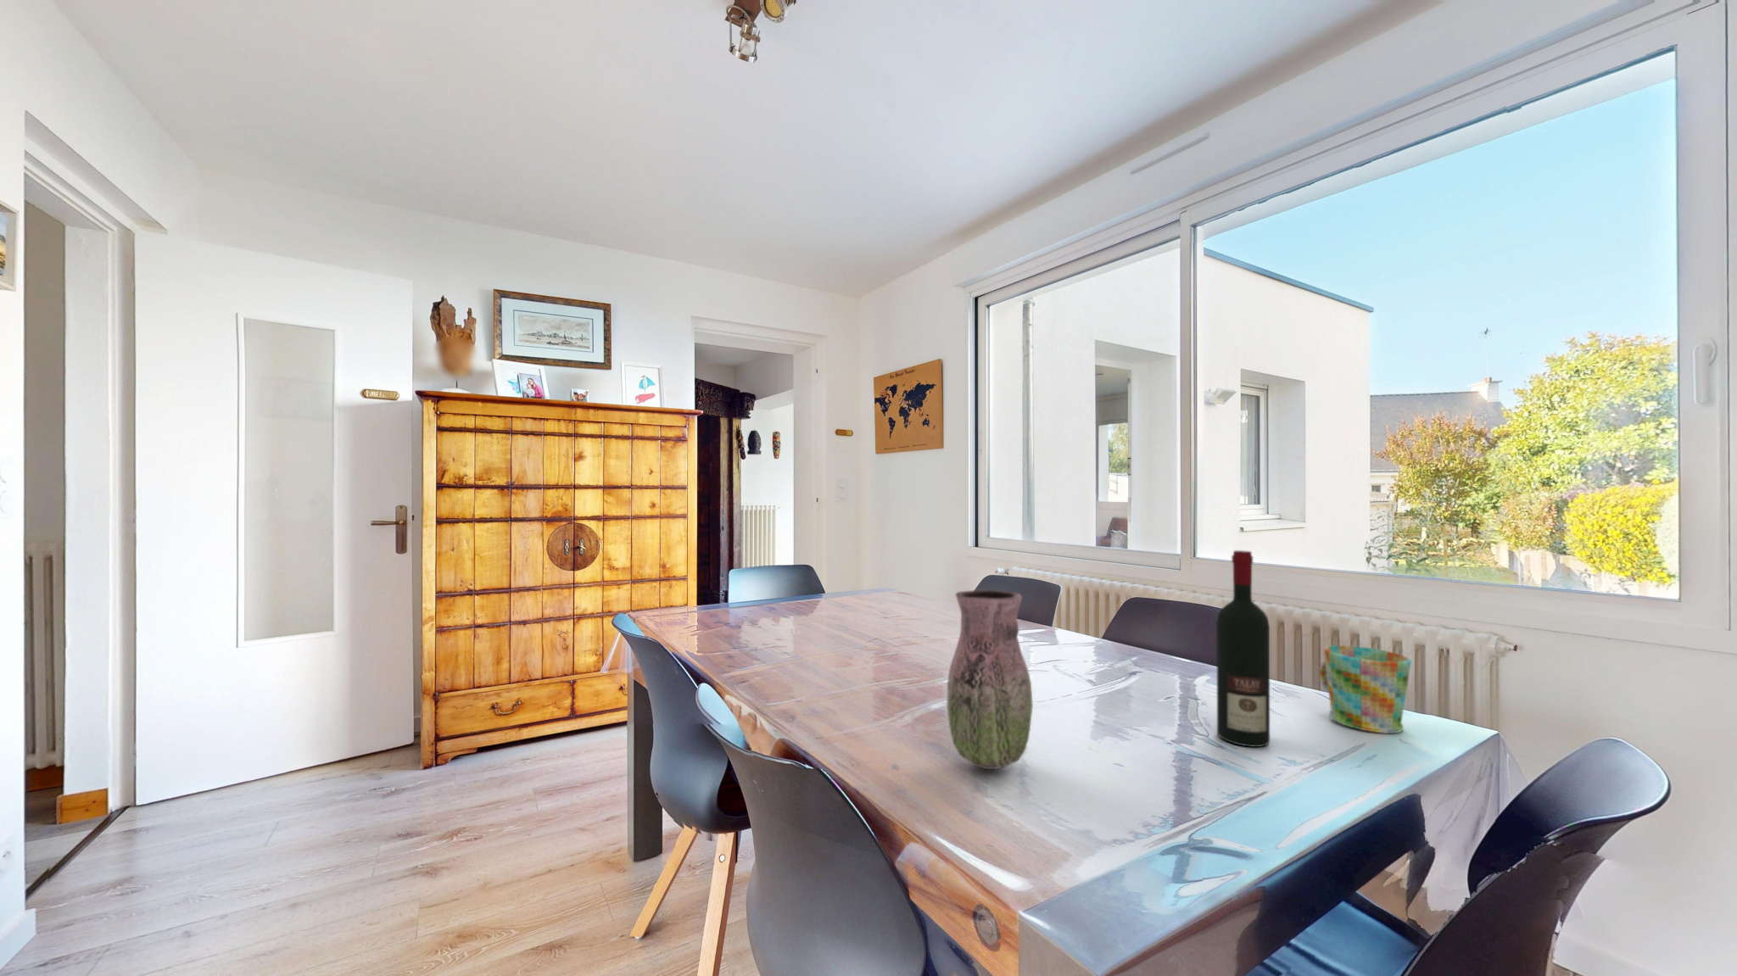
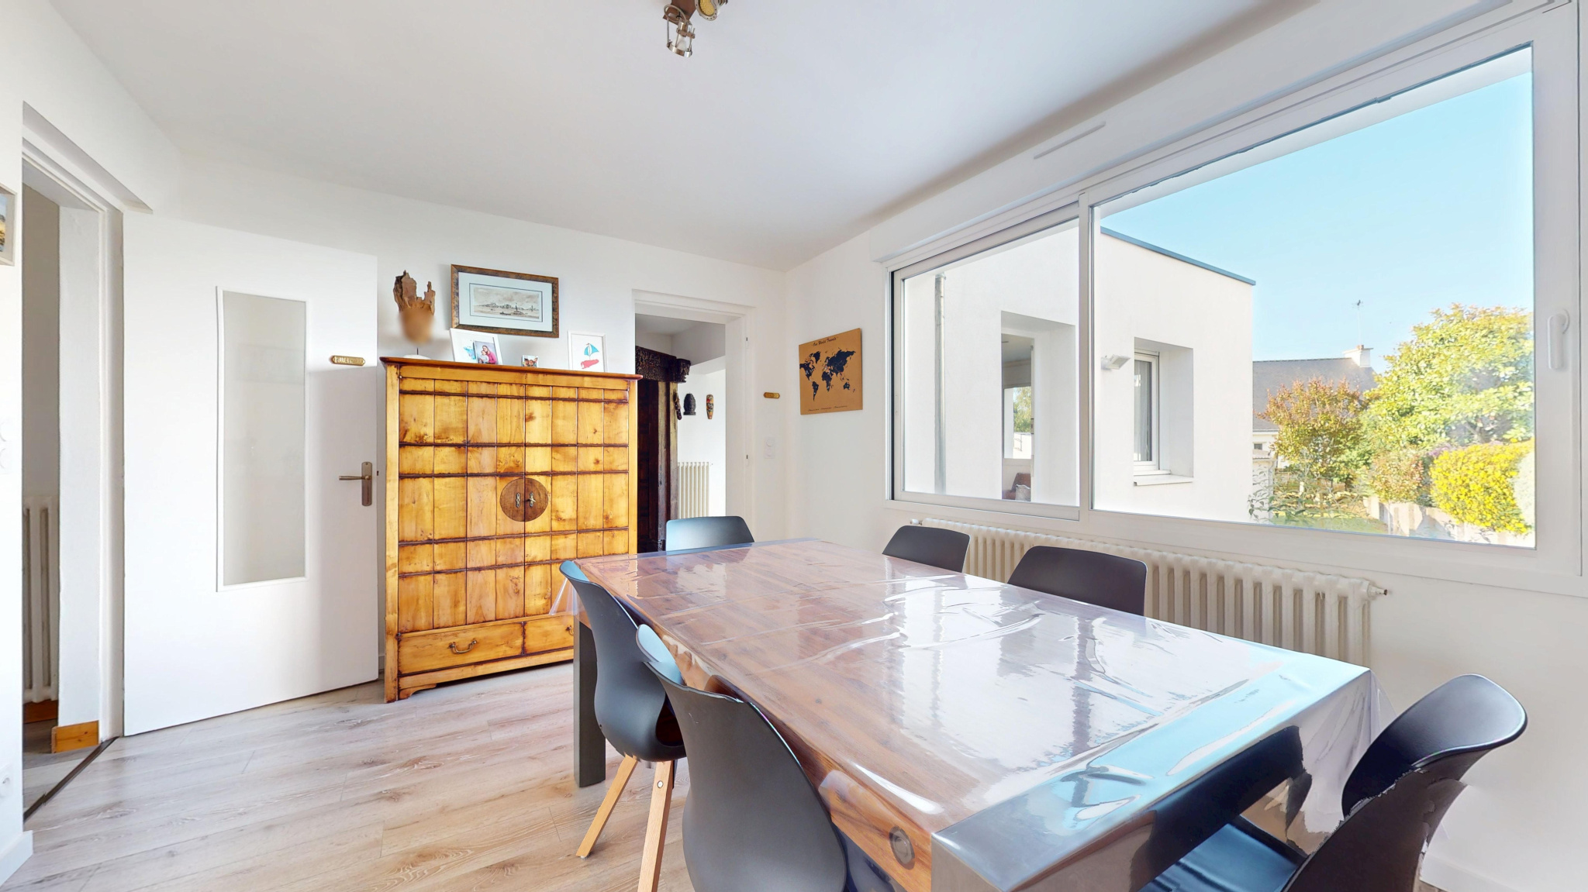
- mug [1319,644,1413,734]
- vase [946,589,1034,771]
- alcohol [1216,550,1271,748]
